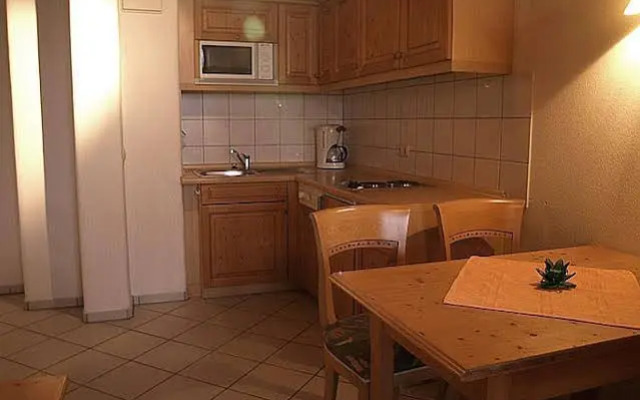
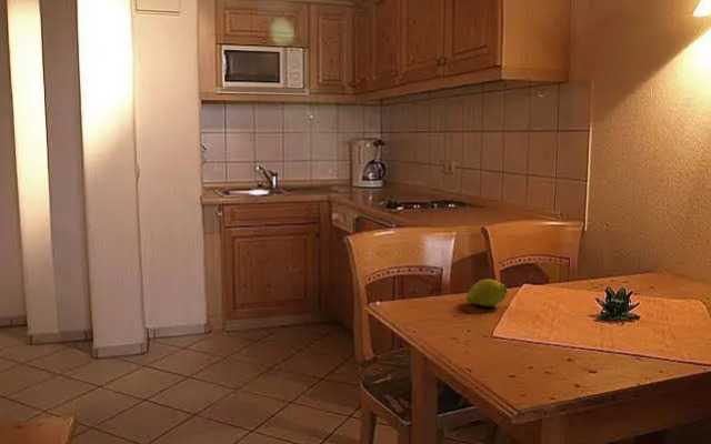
+ fruit [465,278,509,307]
